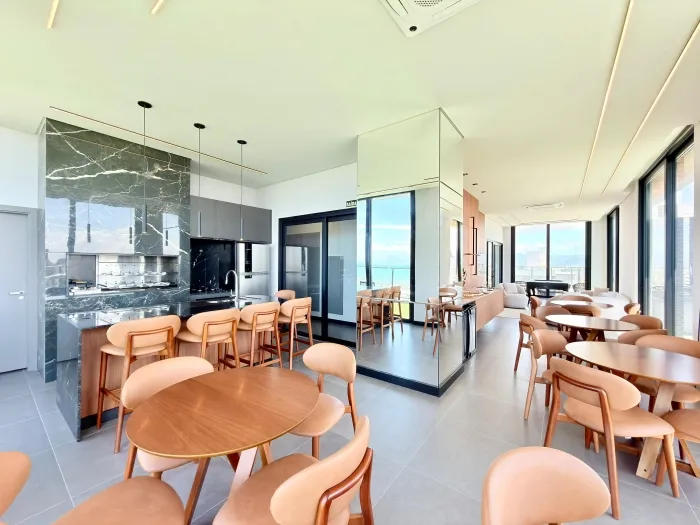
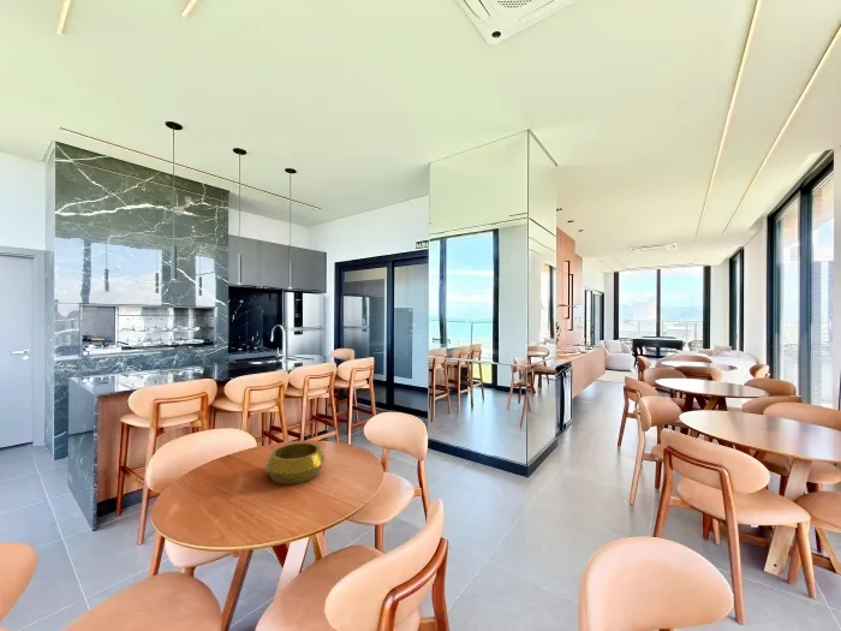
+ decorative bowl [266,441,326,486]
